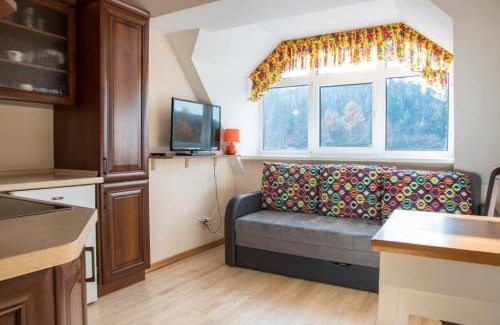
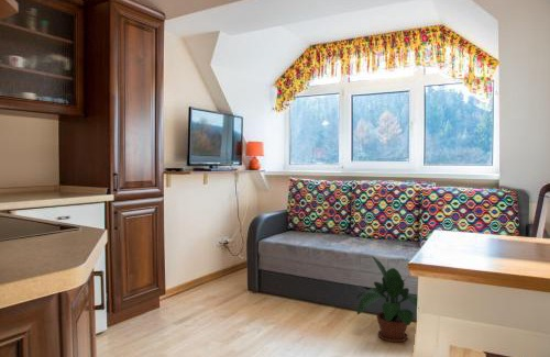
+ potted plant [355,255,418,343]
